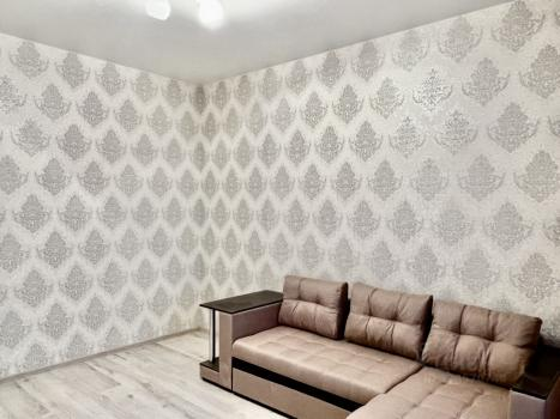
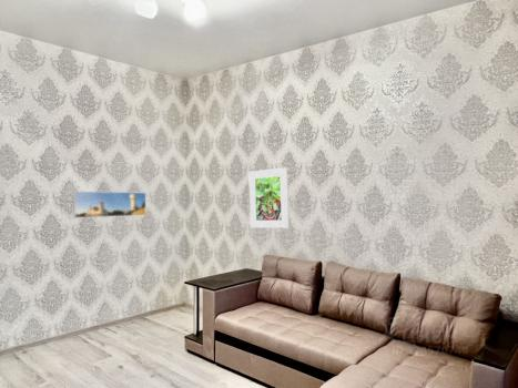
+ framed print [247,166,291,229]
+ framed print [72,191,148,219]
